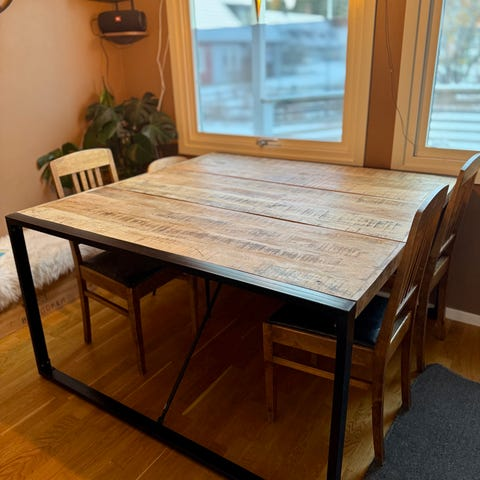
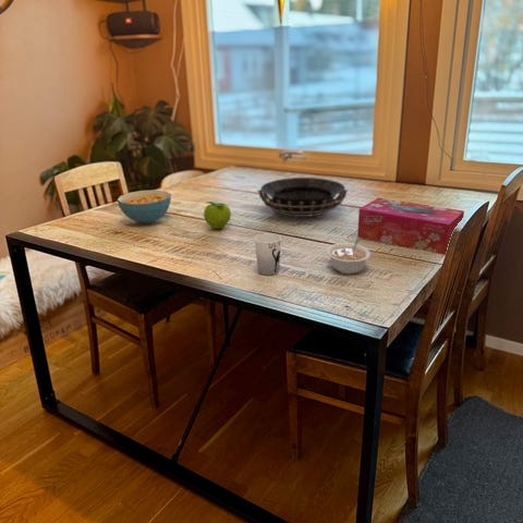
+ cereal bowl [117,188,172,224]
+ legume [325,236,372,275]
+ decorative bowl [256,177,349,218]
+ cup [253,232,282,277]
+ fruit [203,200,232,230]
+ tissue box [356,197,465,256]
